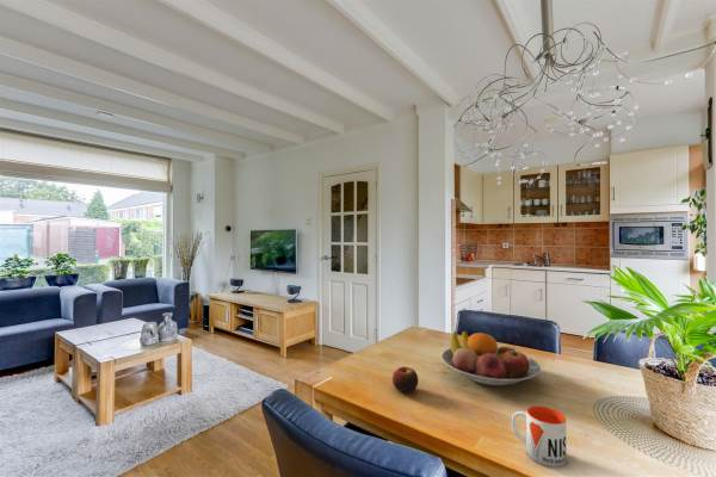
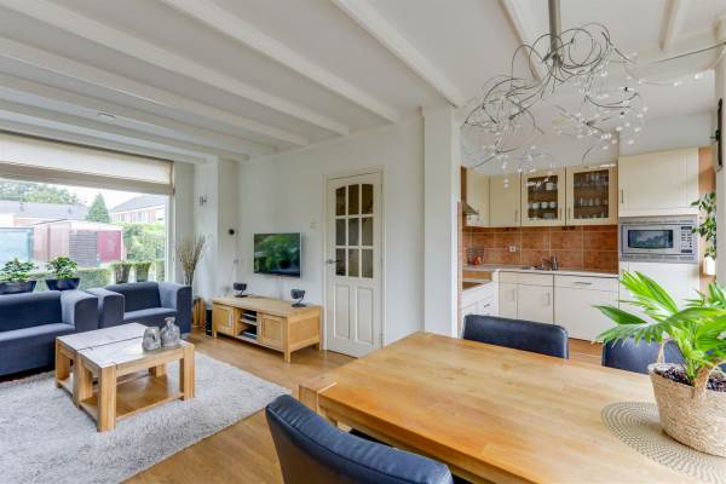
- apple [391,365,419,394]
- fruit bowl [440,330,542,386]
- mug [511,404,567,469]
